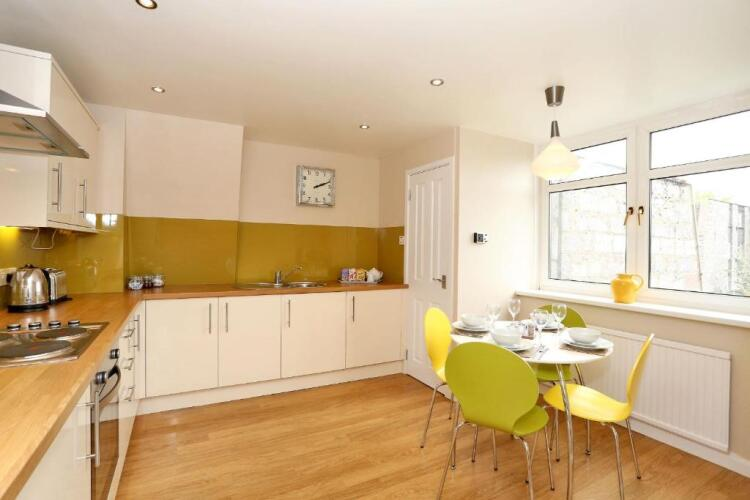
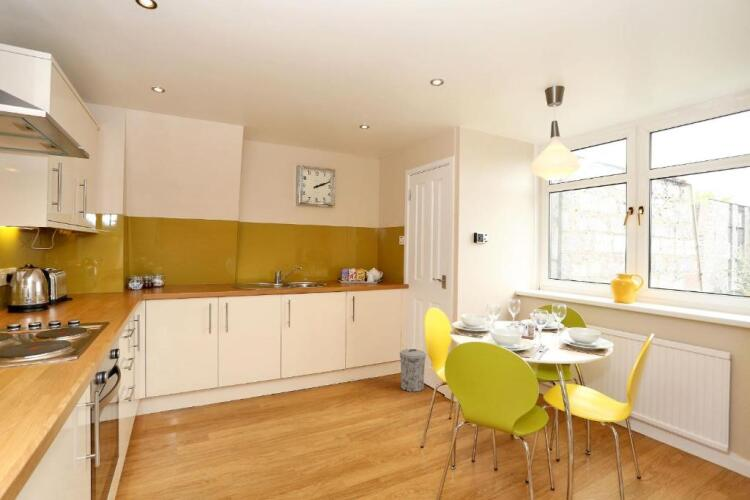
+ trash can [399,348,427,393]
